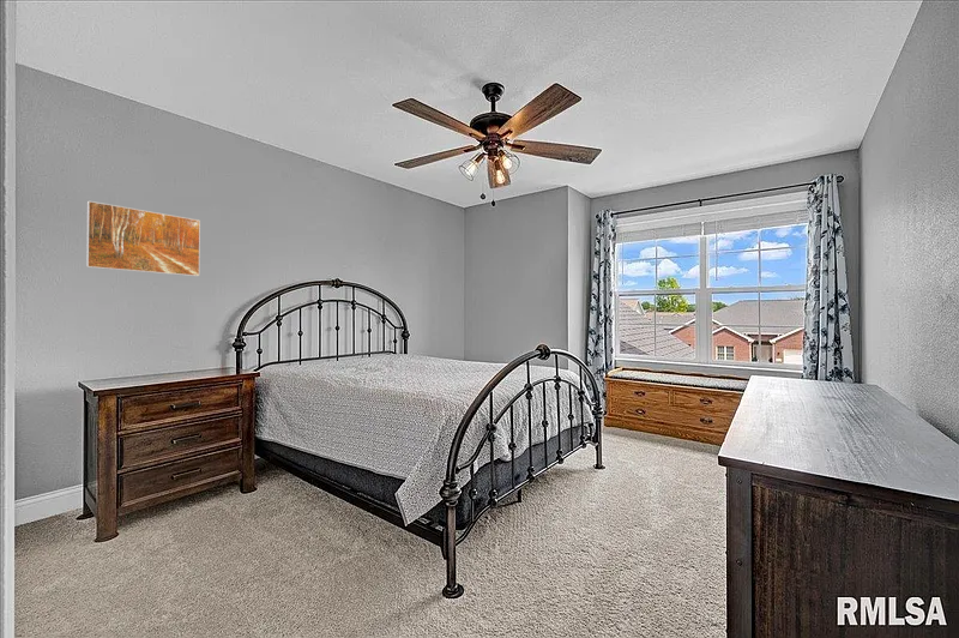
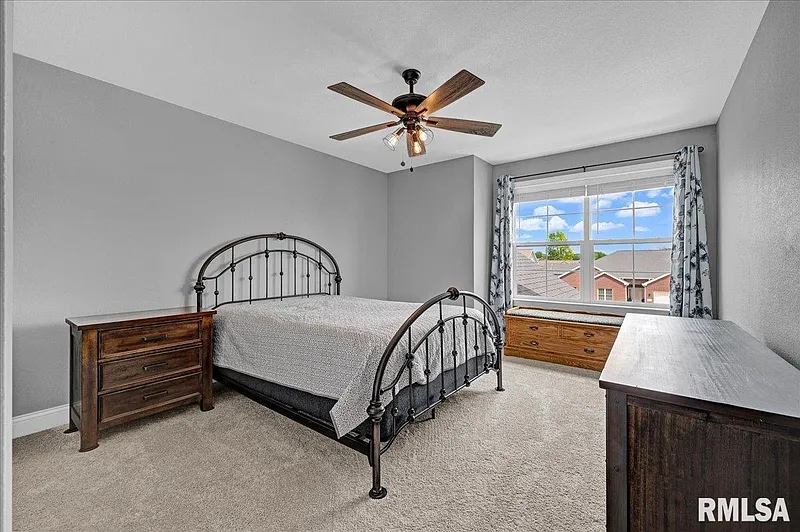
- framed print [85,200,201,277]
